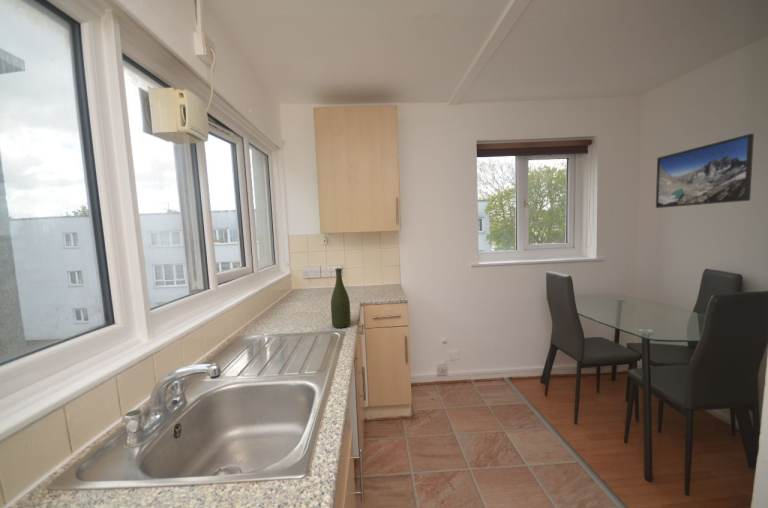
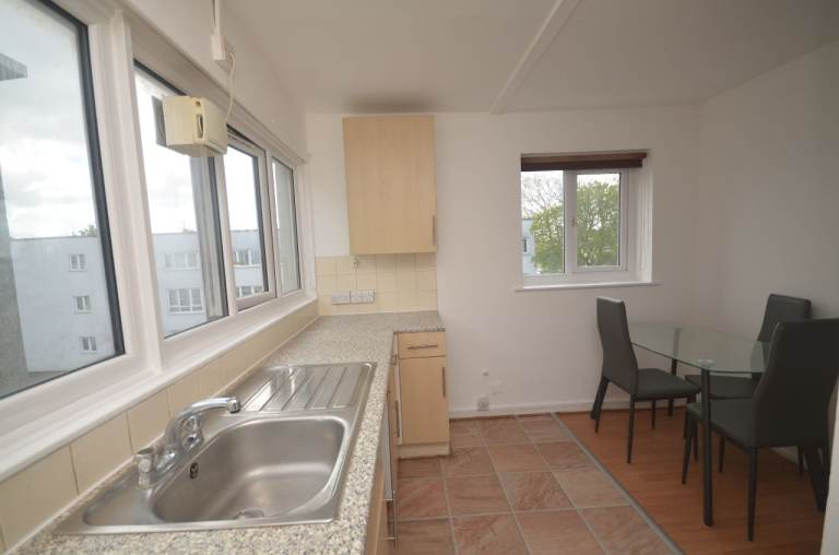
- bottle [330,267,352,329]
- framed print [655,133,755,209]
